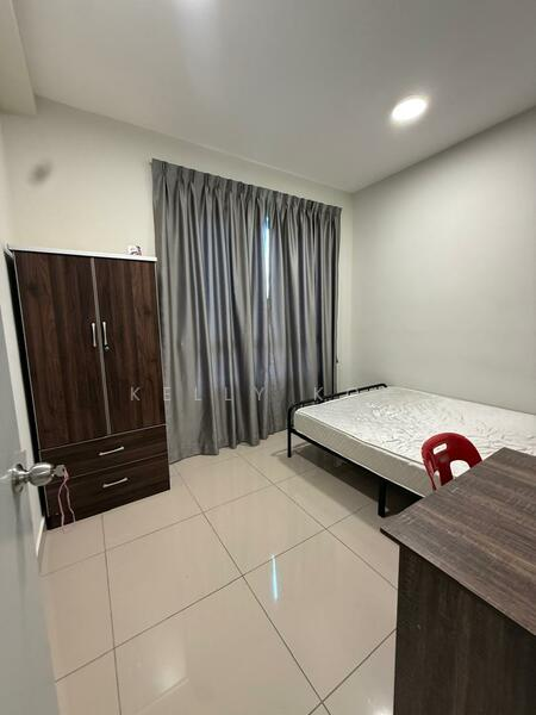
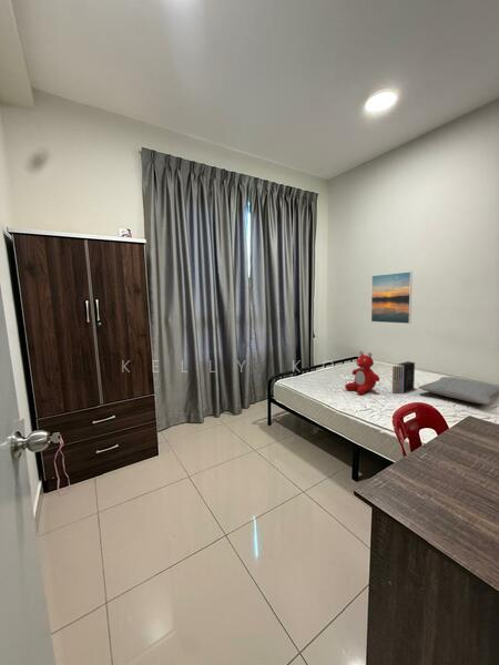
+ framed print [370,270,414,325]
+ teddy bear [344,350,380,396]
+ pillow [418,376,499,406]
+ book [391,360,416,395]
